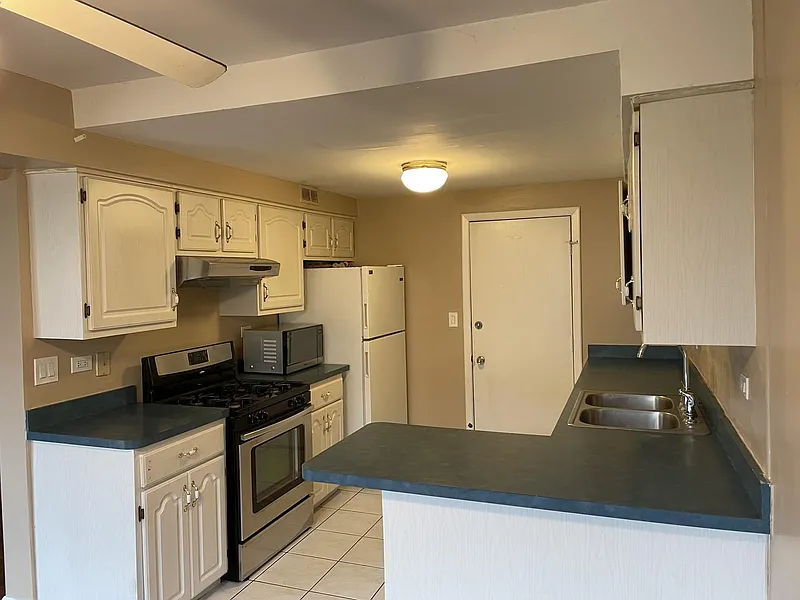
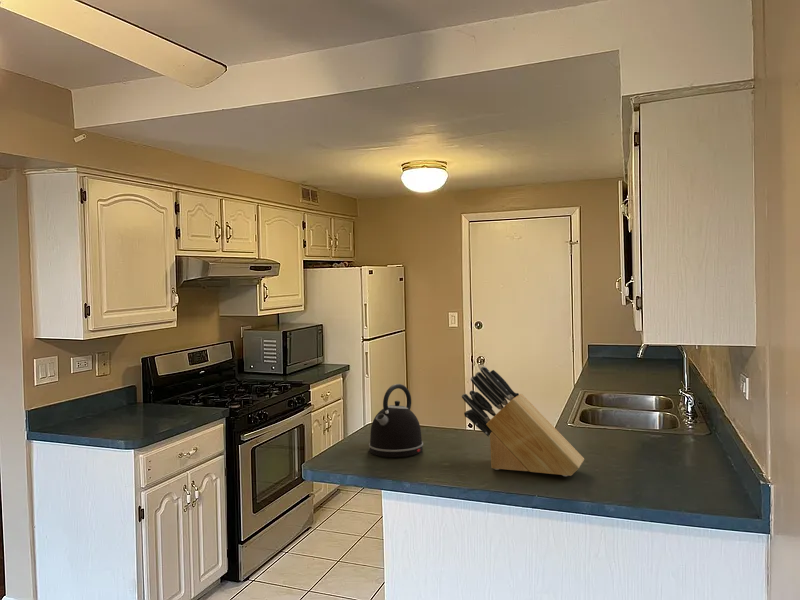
+ kettle [368,383,424,458]
+ knife block [461,366,585,477]
